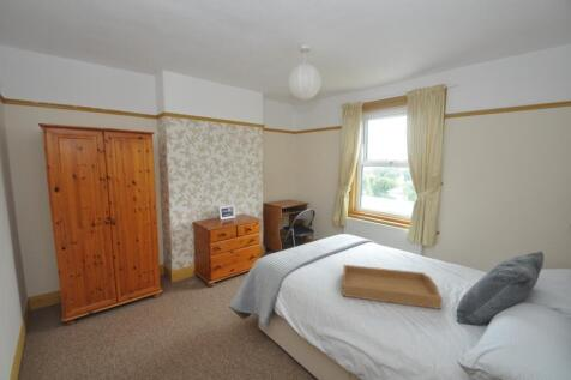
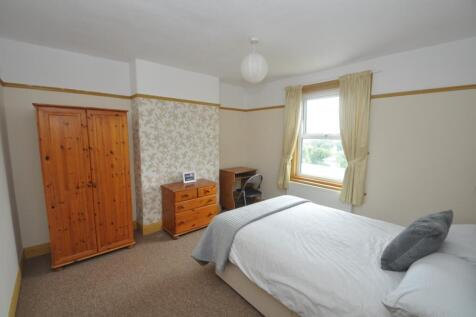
- serving tray [341,264,444,310]
